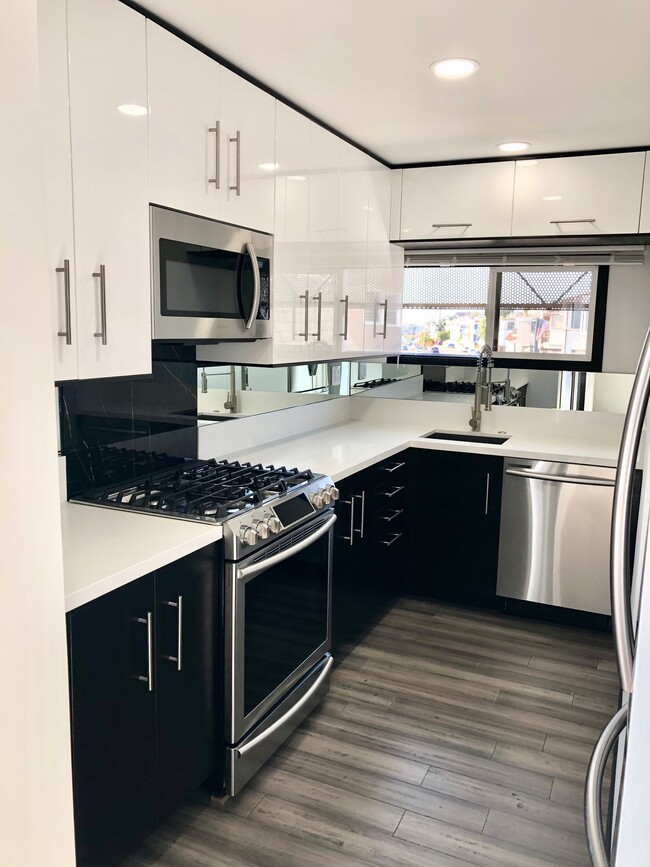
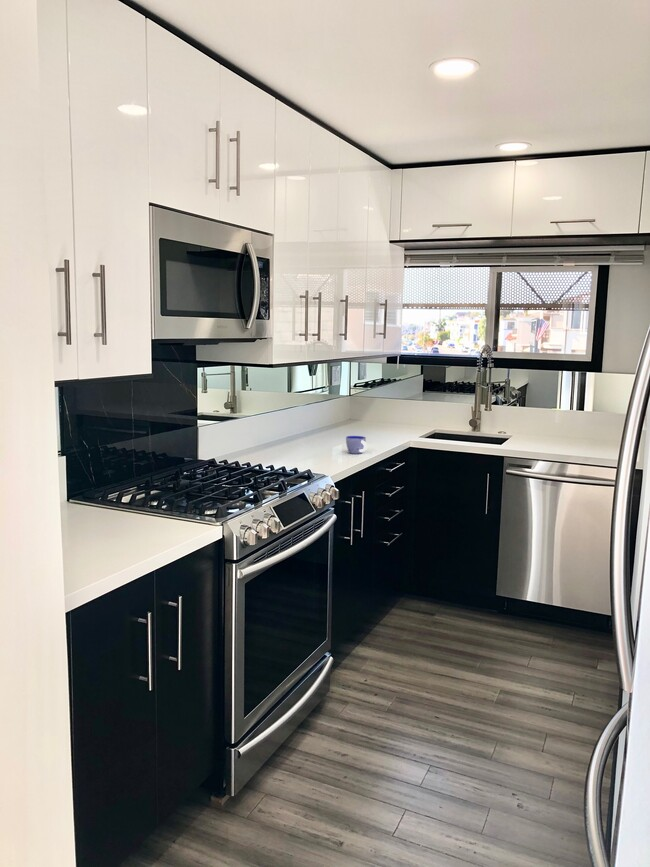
+ cup [345,435,368,455]
